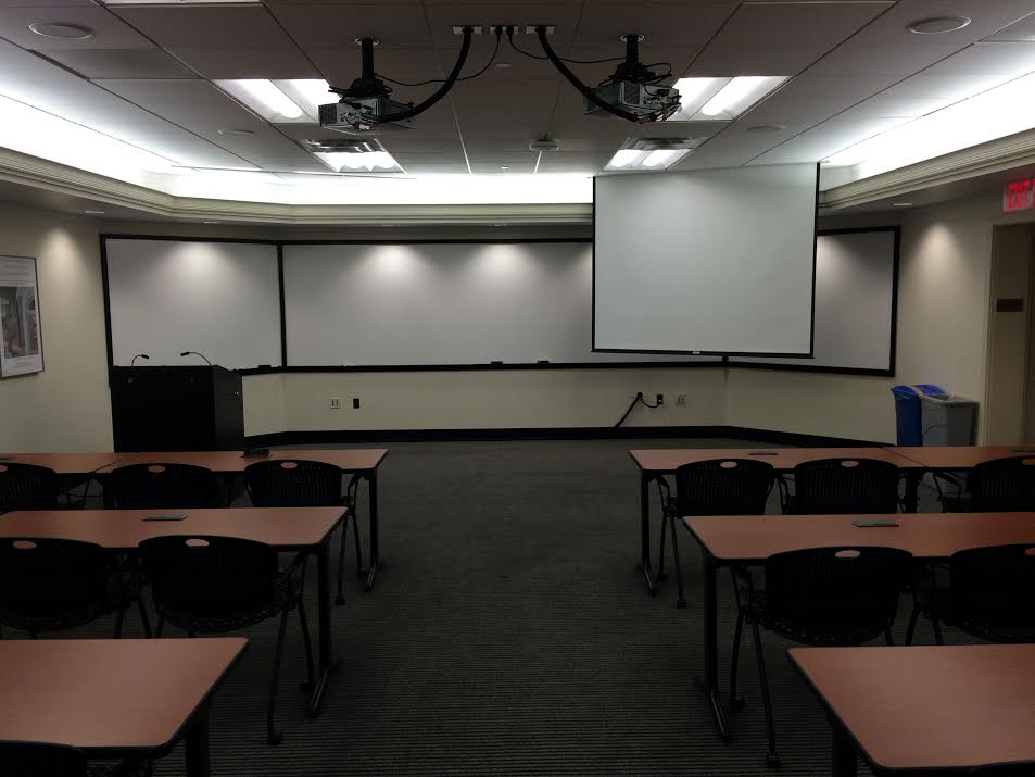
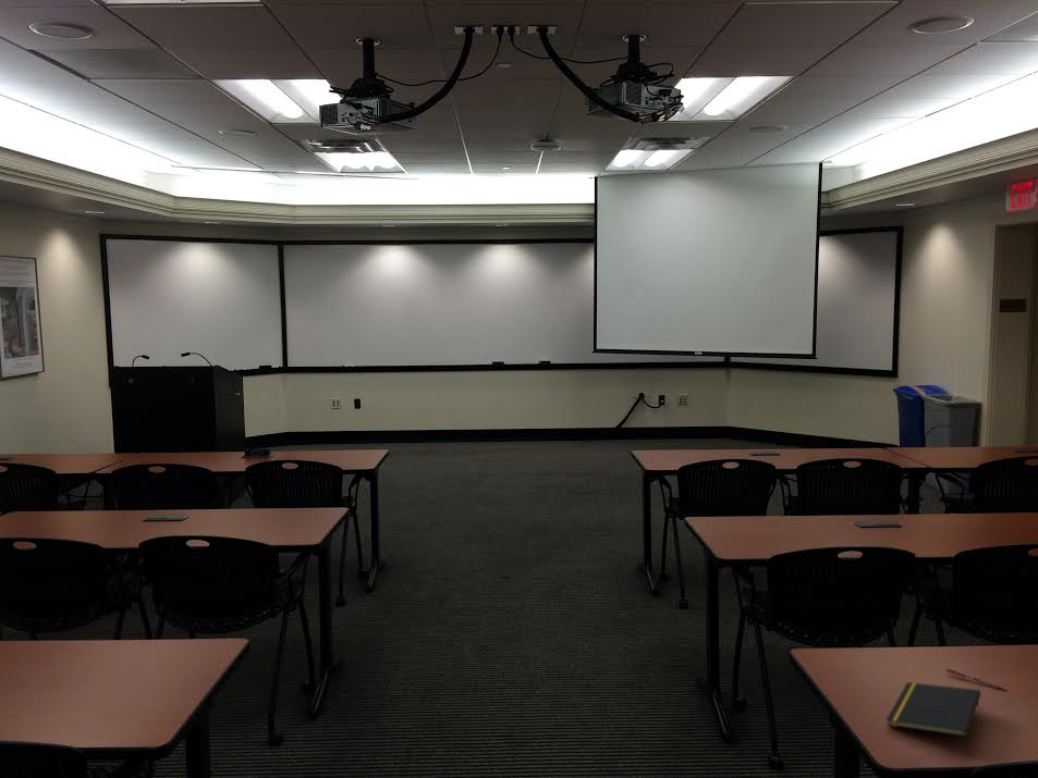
+ notepad [886,681,981,738]
+ pen [945,667,1008,692]
